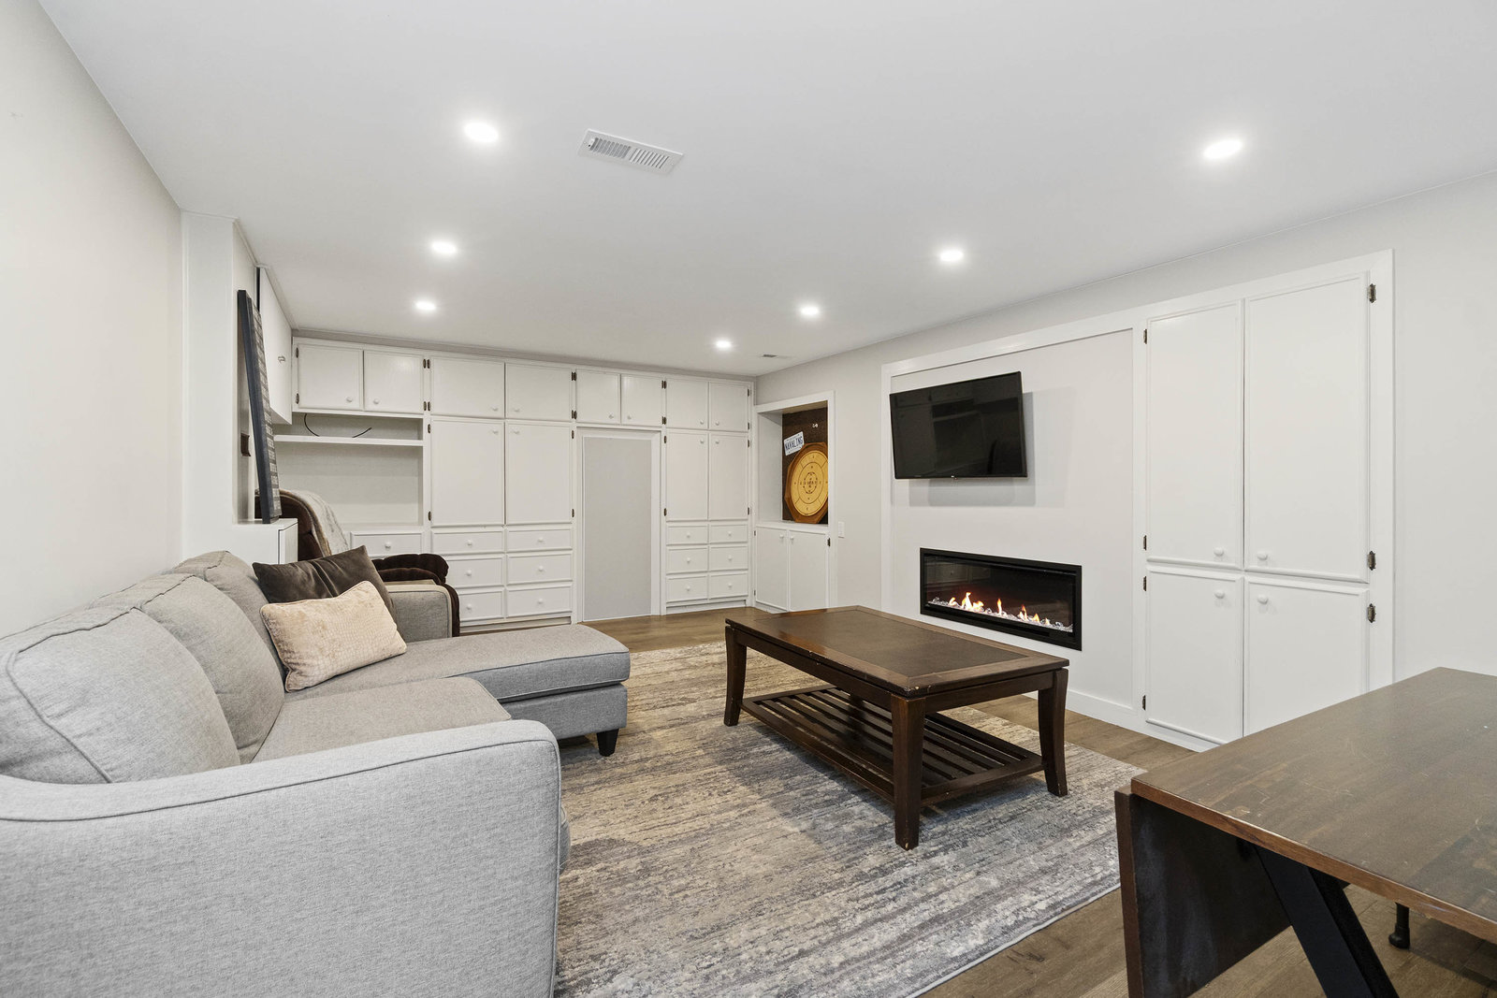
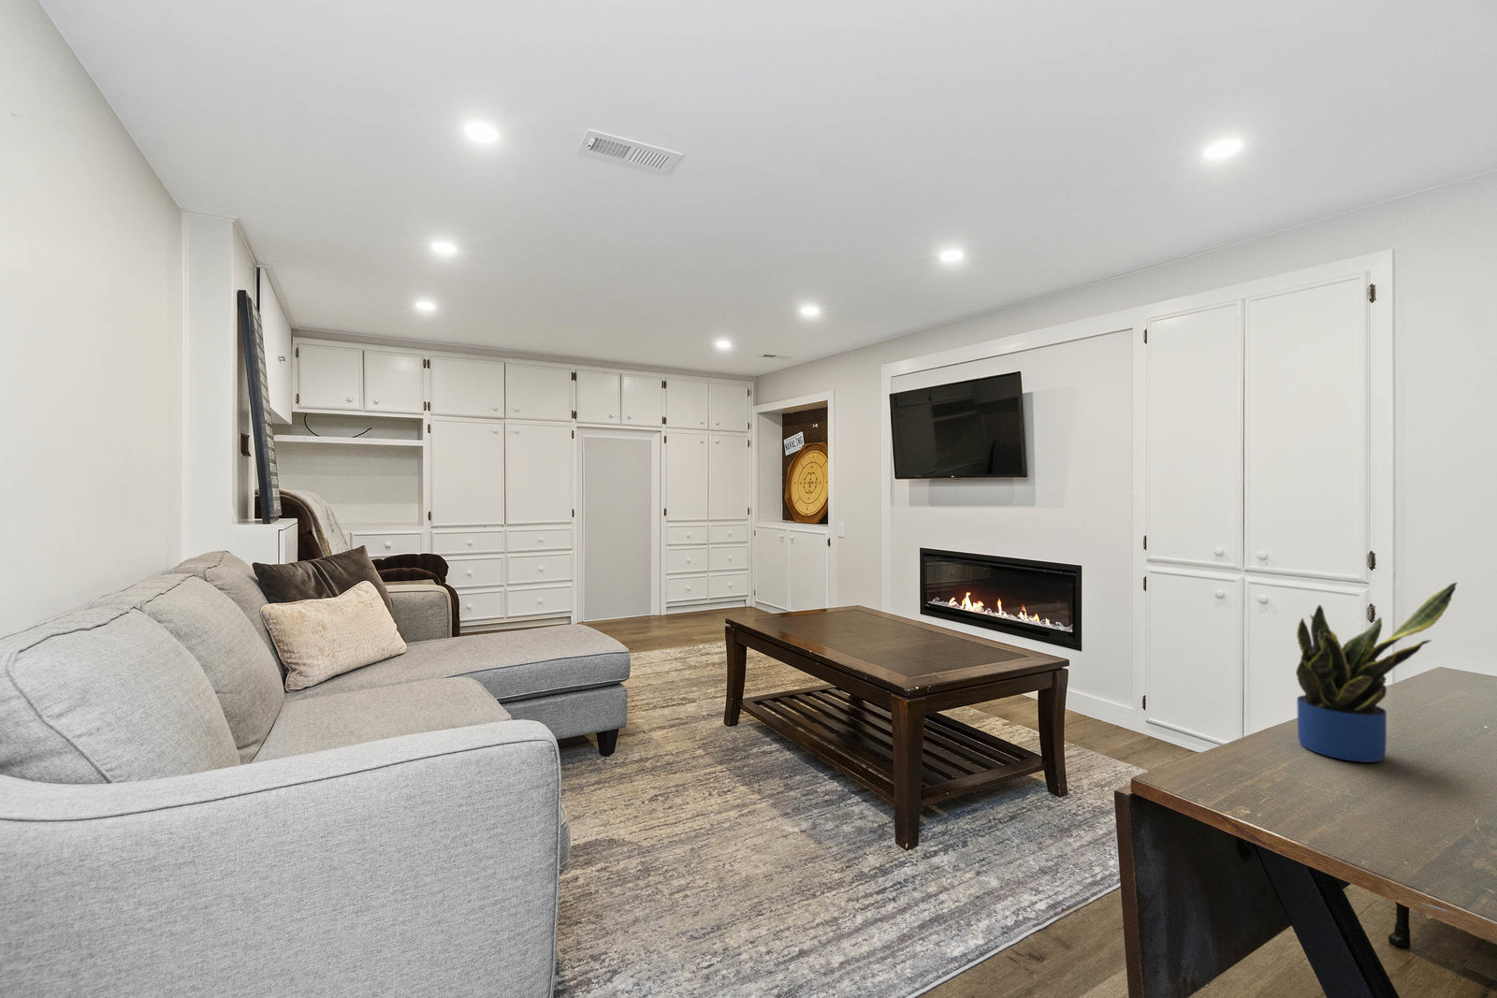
+ potted plant [1295,581,1459,763]
